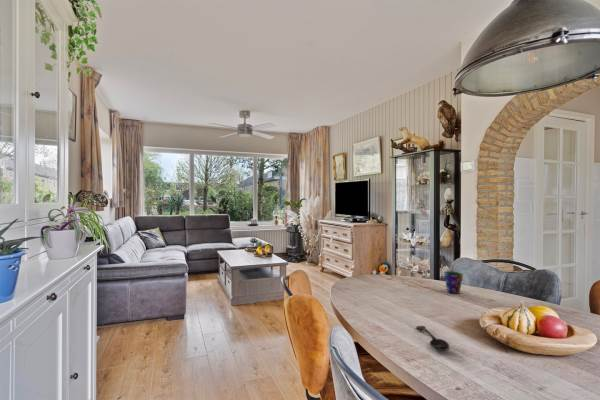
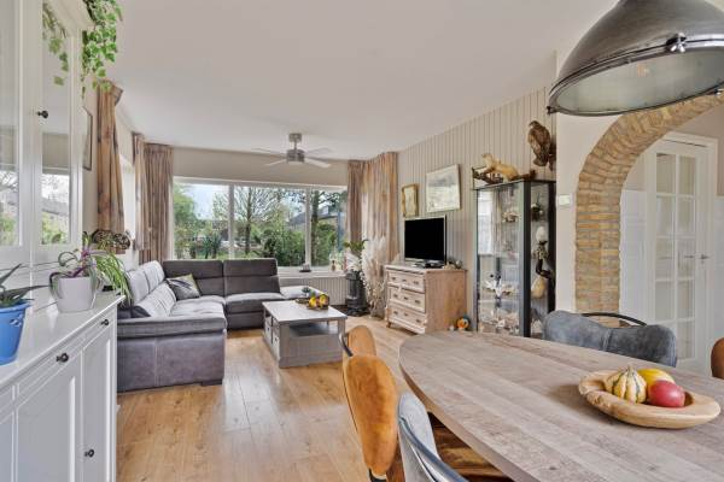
- cup [443,270,464,295]
- spoon [415,325,450,352]
